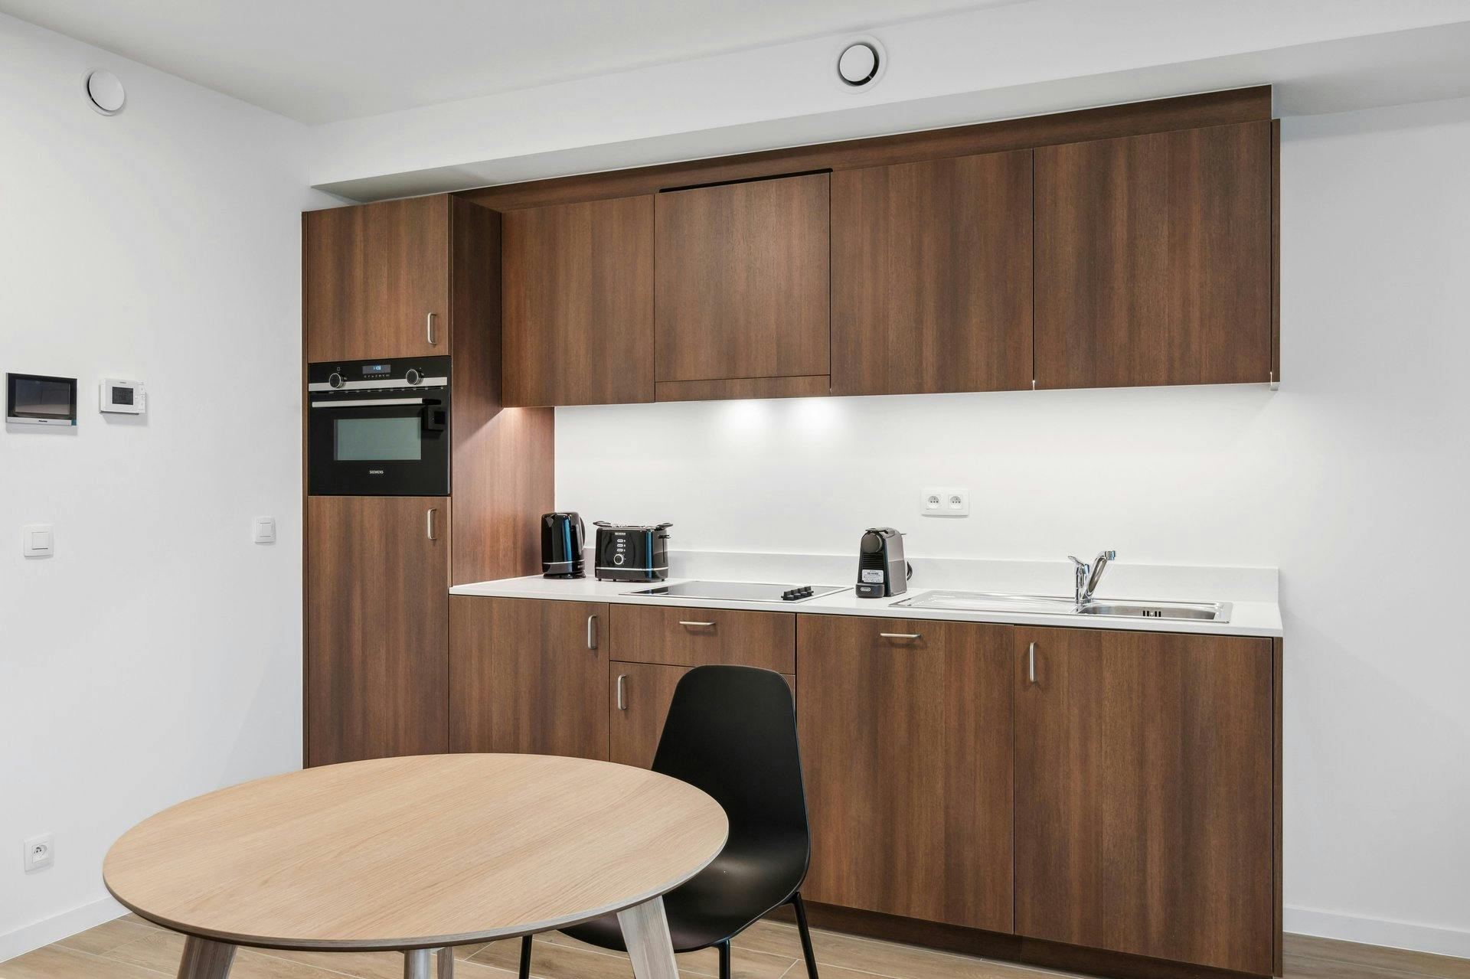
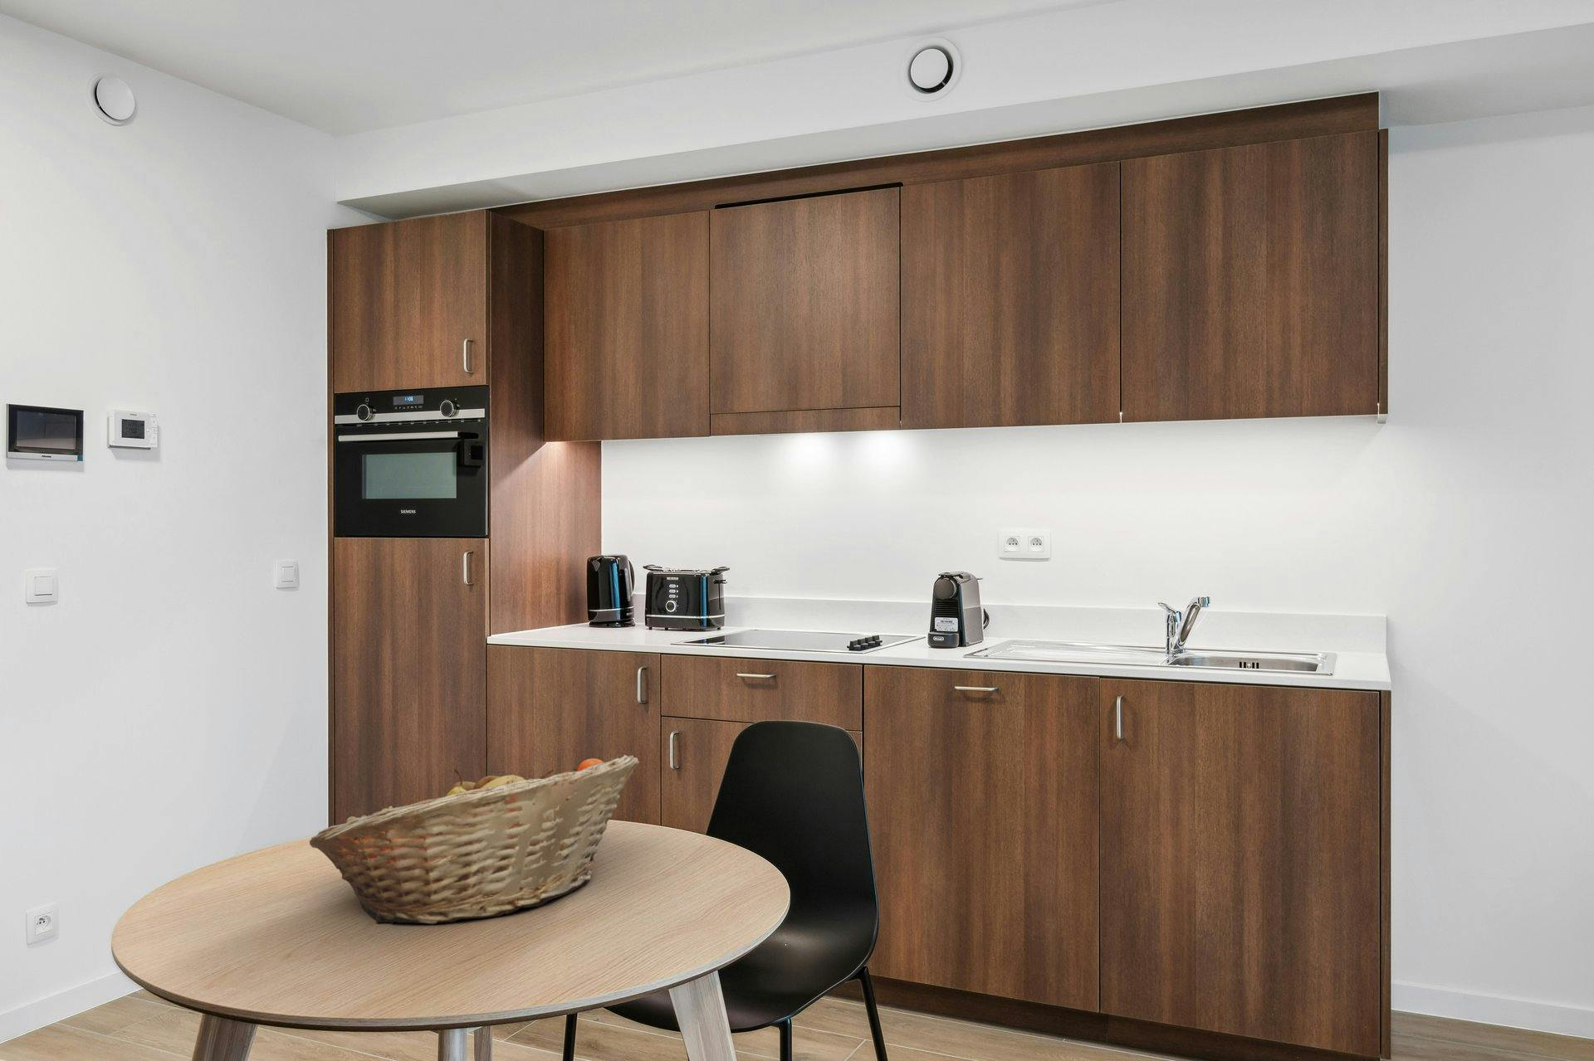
+ fruit basket [309,754,640,925]
